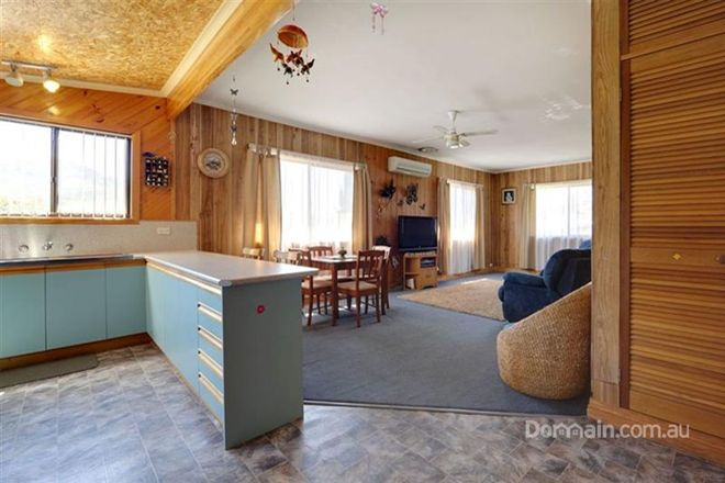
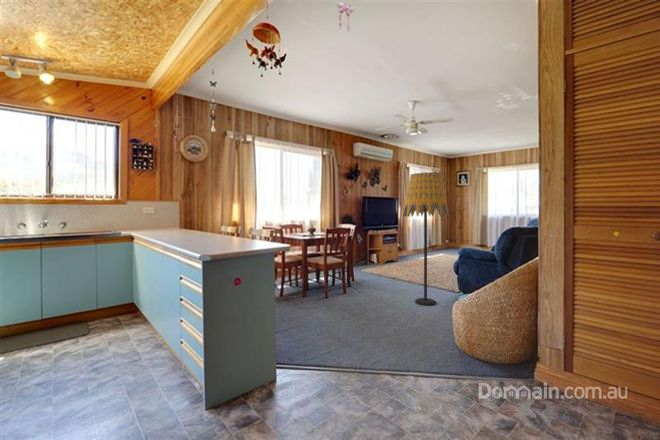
+ floor lamp [402,171,450,306]
